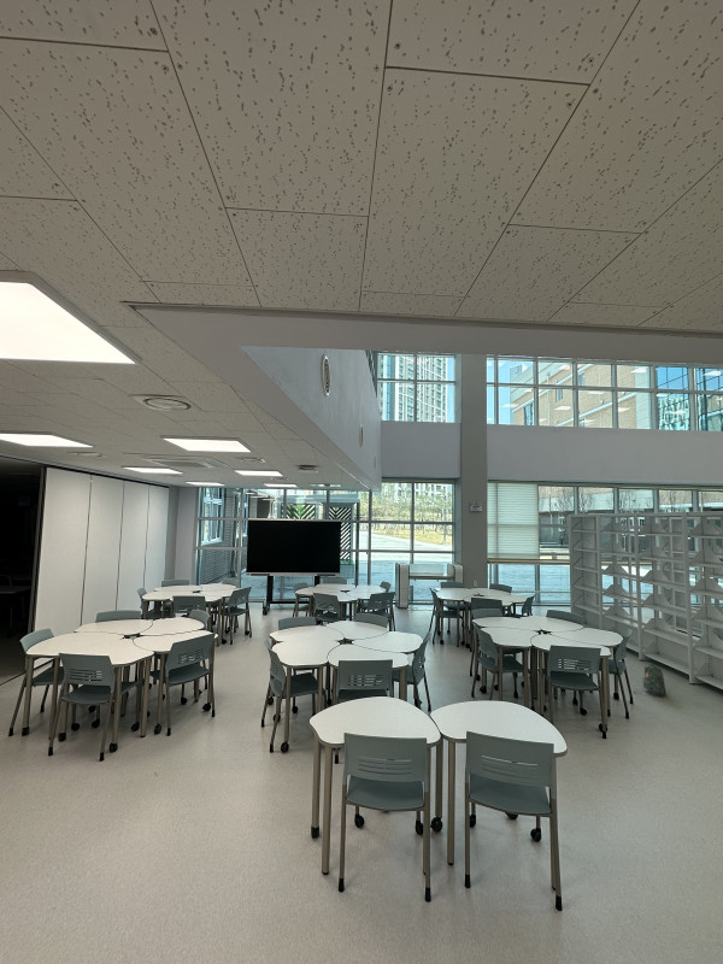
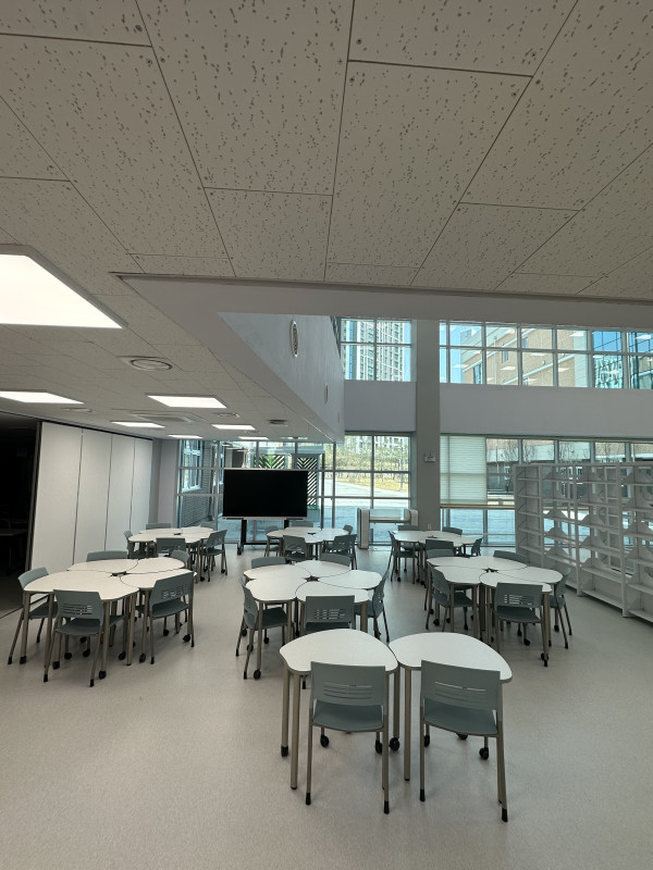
- backpack [630,663,675,699]
